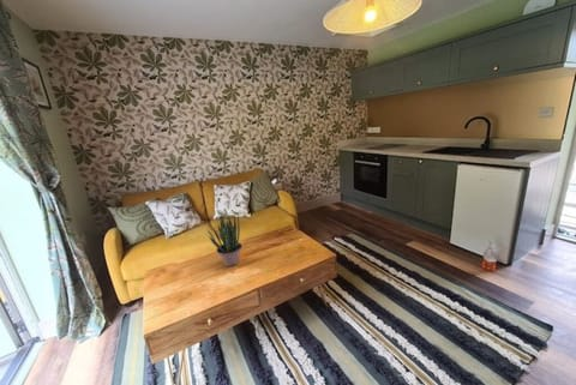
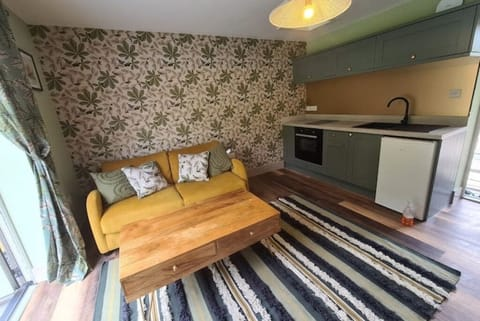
- potted plant [206,212,244,267]
